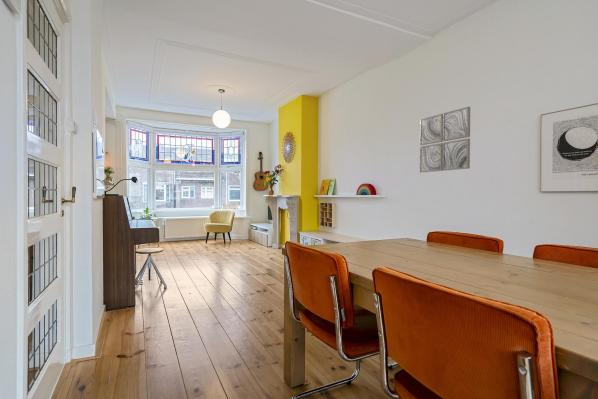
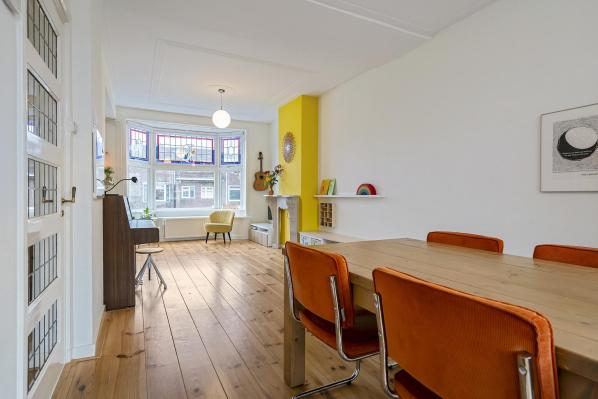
- wall art [419,106,471,173]
